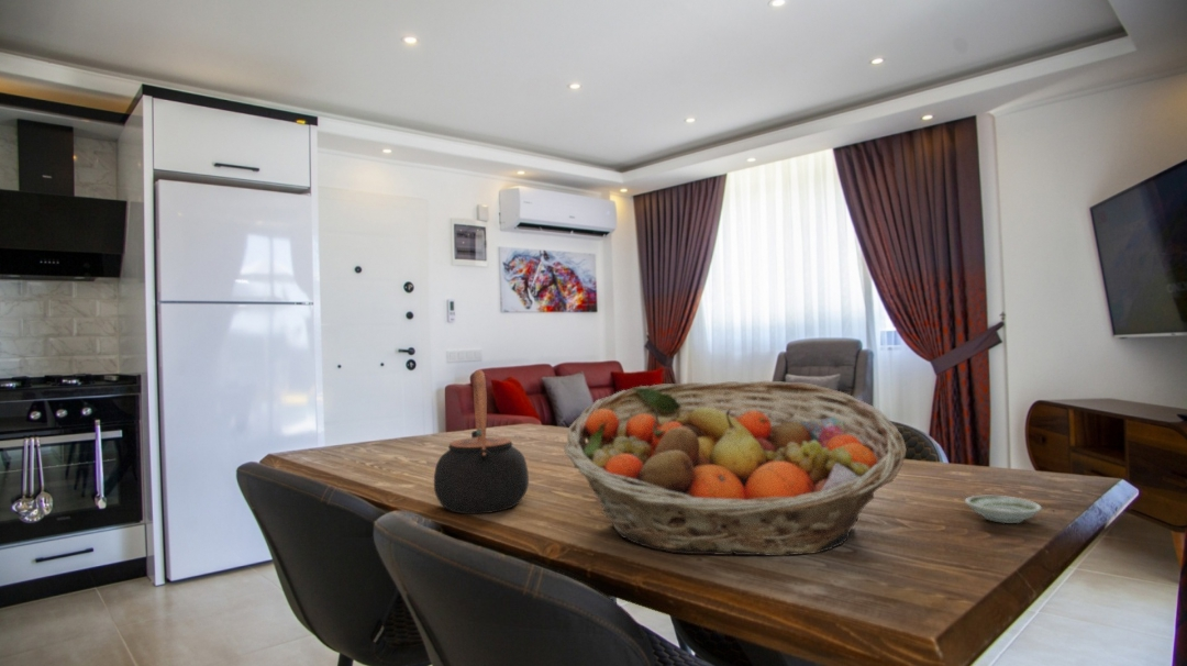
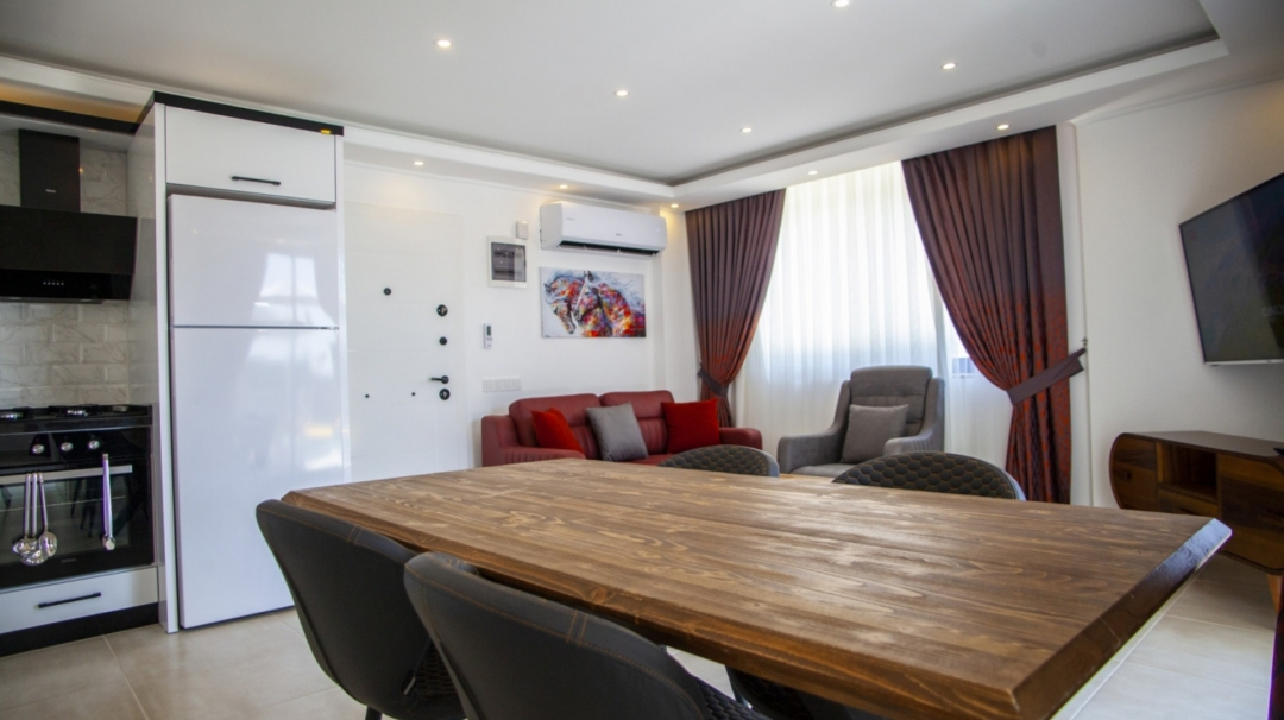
- saucer [964,495,1043,524]
- teapot [433,369,530,514]
- fruit basket [563,380,908,557]
